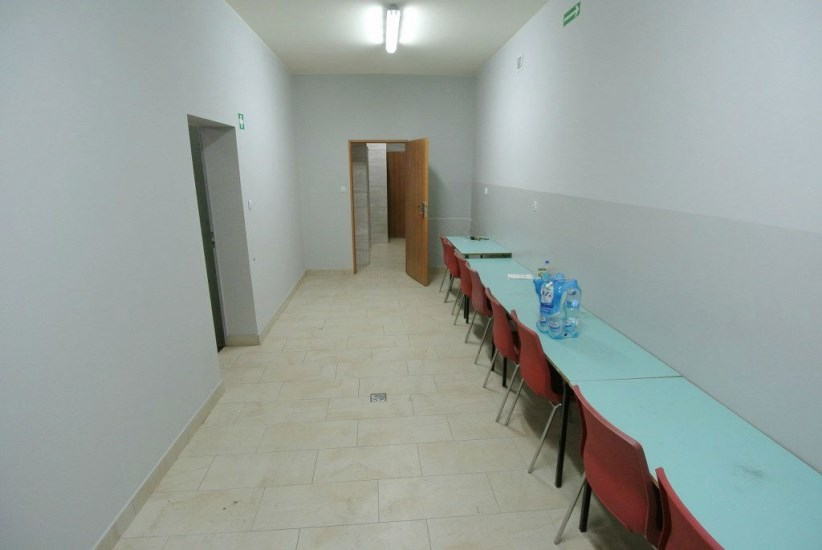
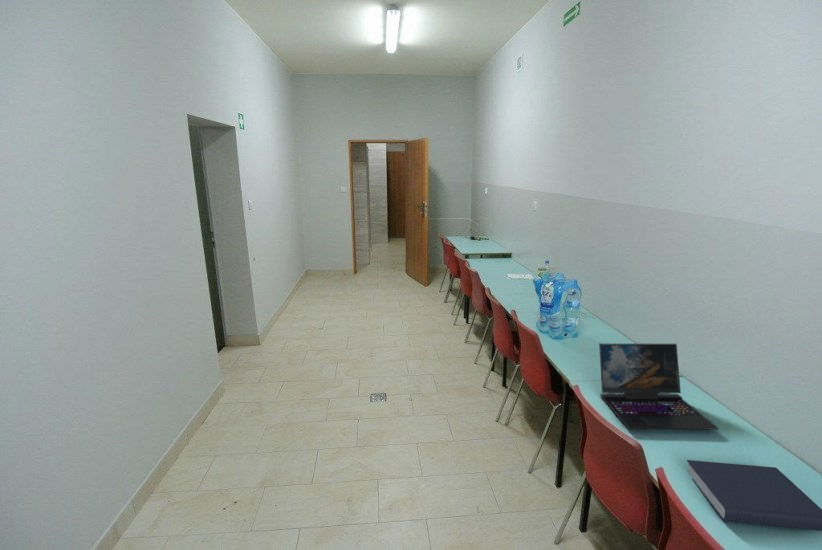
+ laptop [598,343,720,431]
+ book [686,459,822,532]
